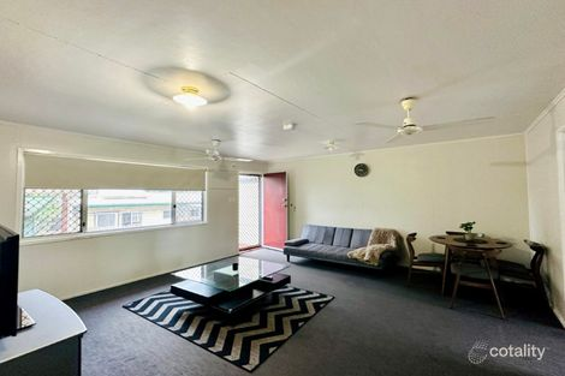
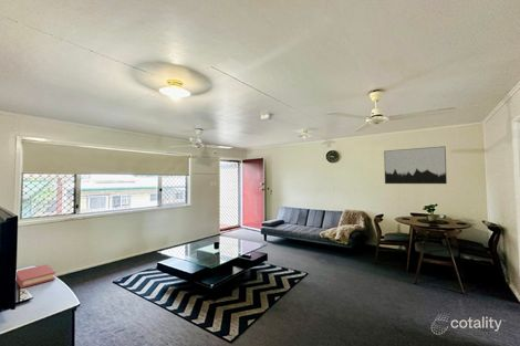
+ wall art [383,145,448,185]
+ book [15,263,56,289]
